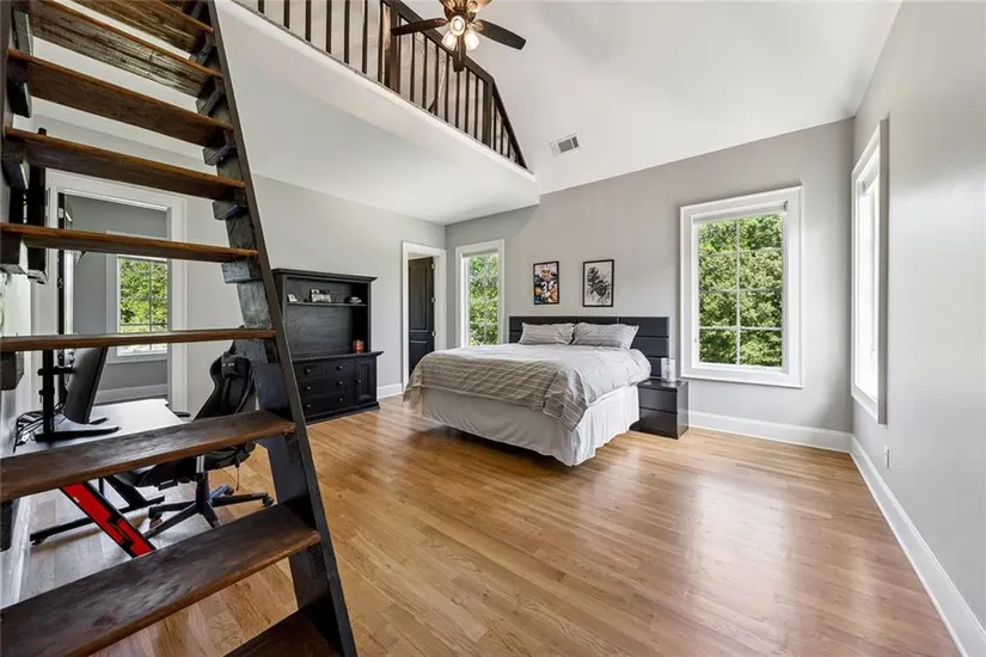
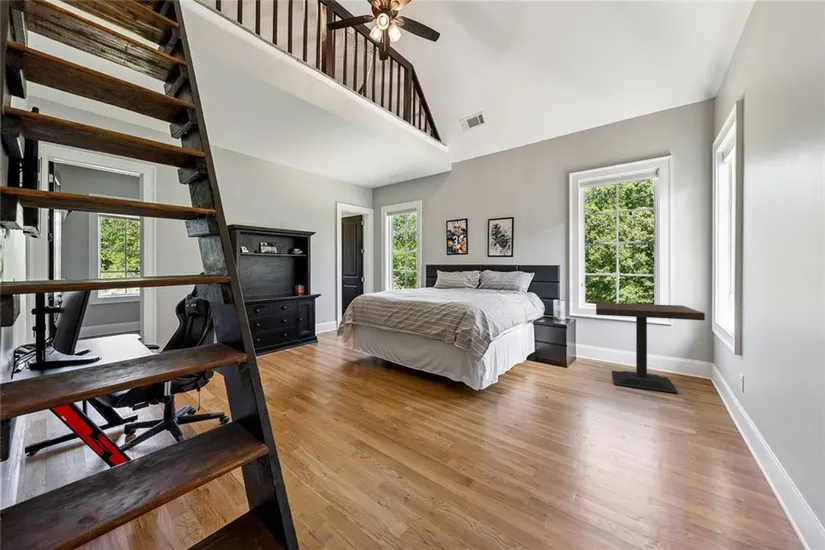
+ side table [595,302,706,394]
